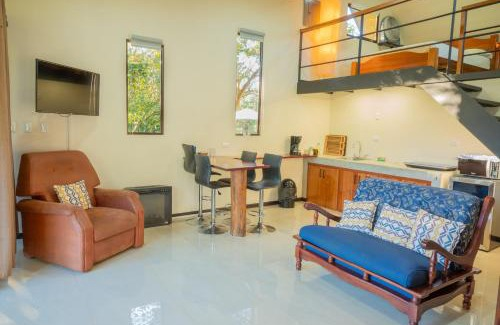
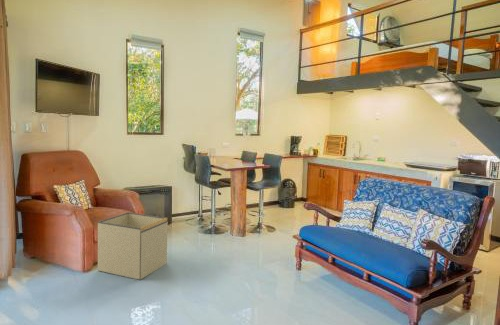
+ storage bin [97,211,169,281]
